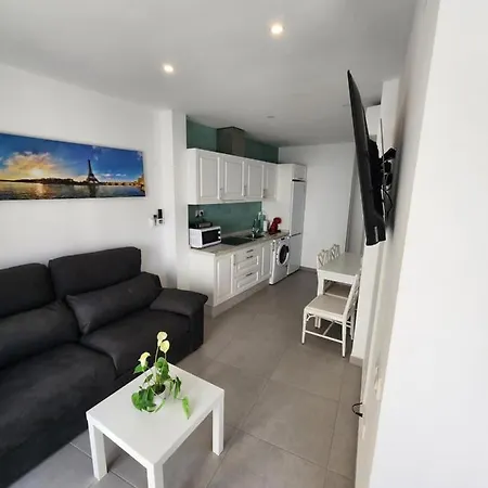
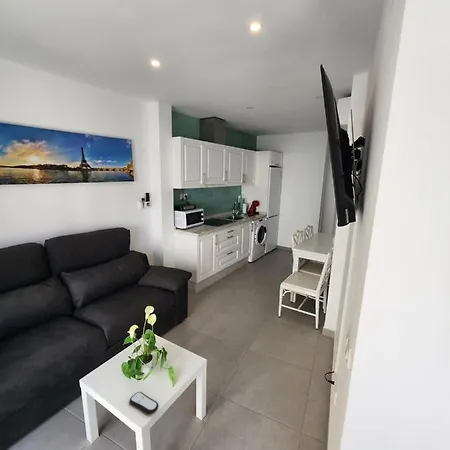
+ remote control [129,391,159,415]
